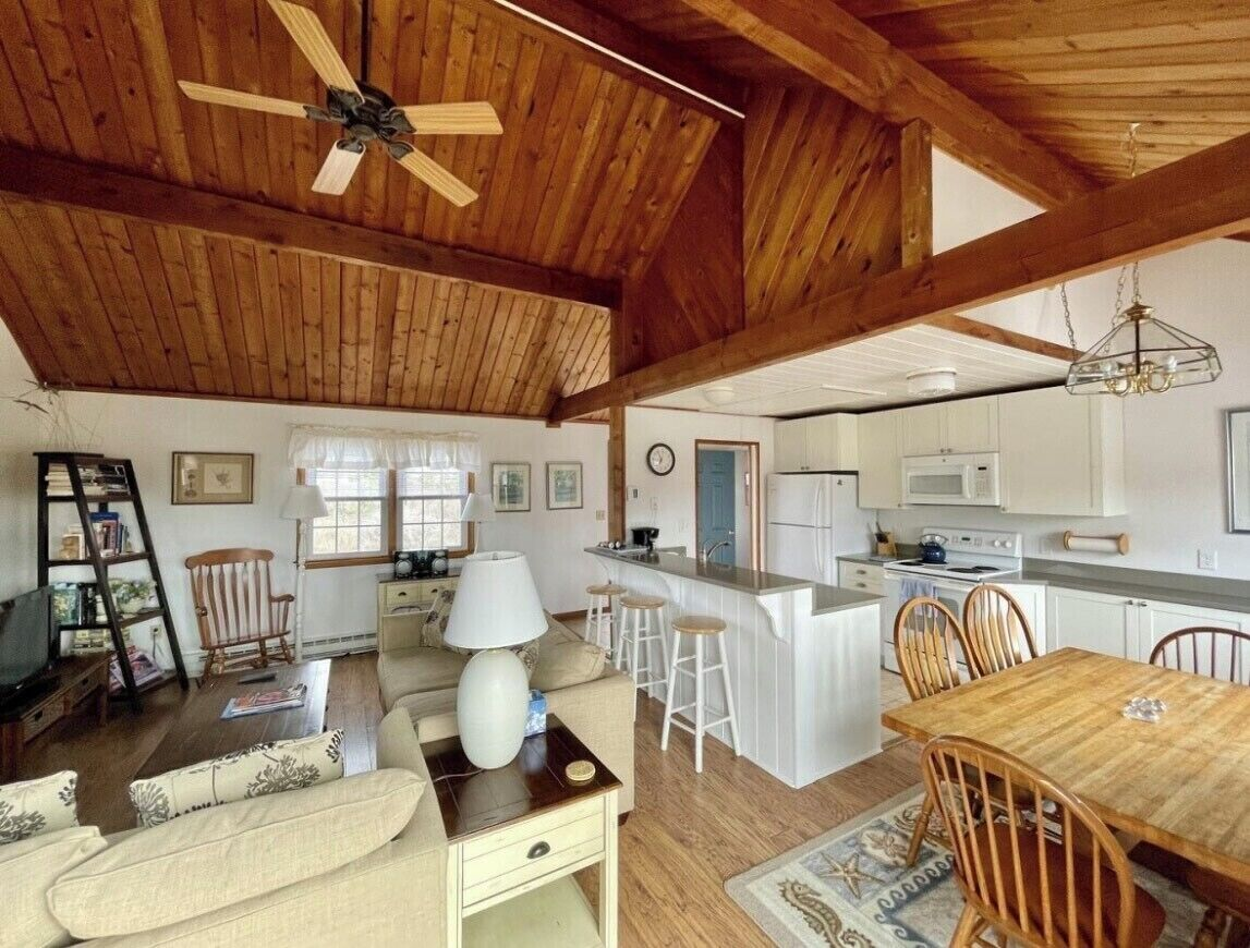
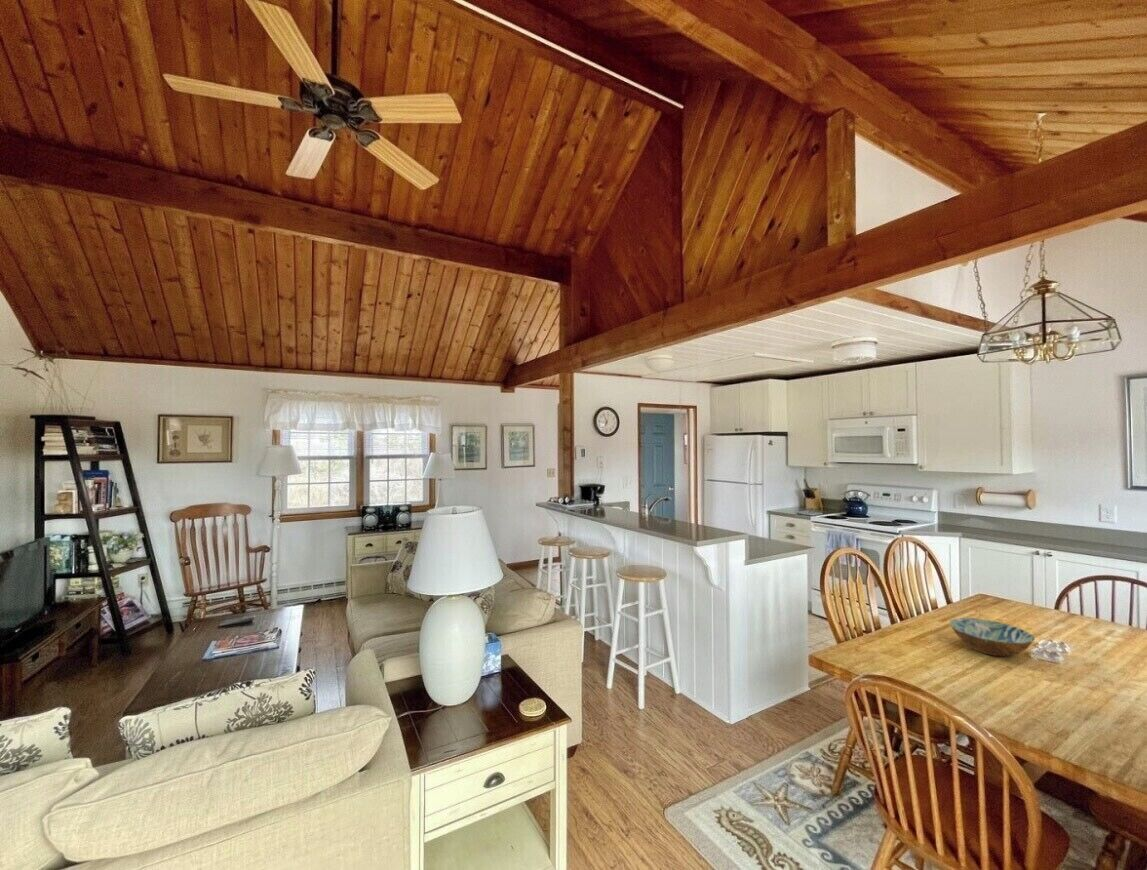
+ bowl [949,617,1036,657]
